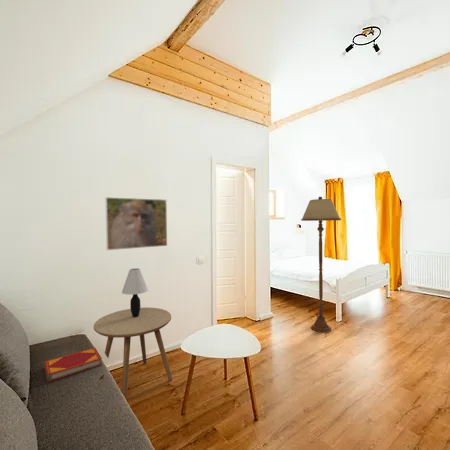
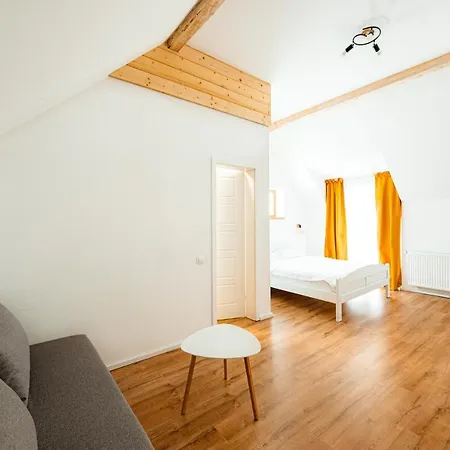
- hardback book [43,346,103,383]
- side table [93,306,173,399]
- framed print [104,196,168,251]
- floor lamp [300,196,342,333]
- table lamp [121,267,149,317]
